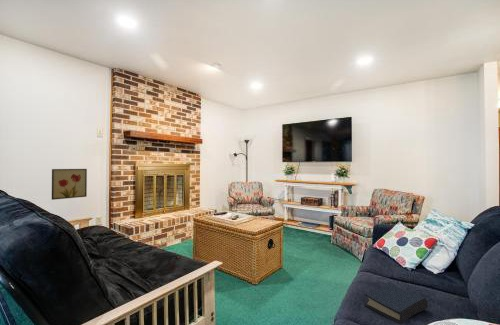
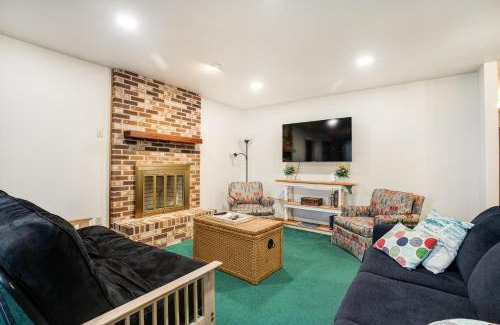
- wall art [51,168,88,201]
- hardback book [363,281,429,325]
